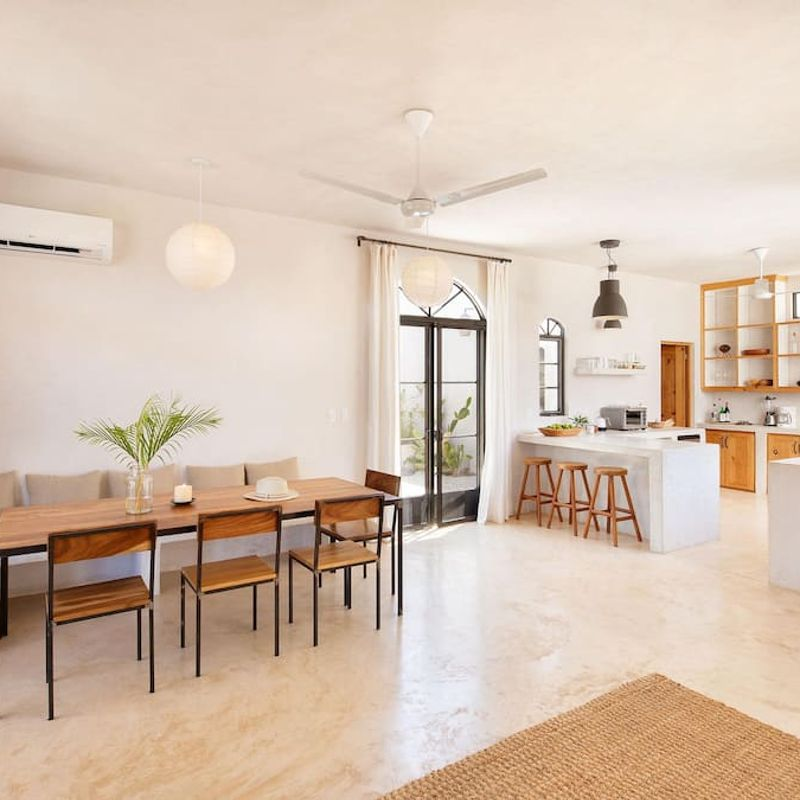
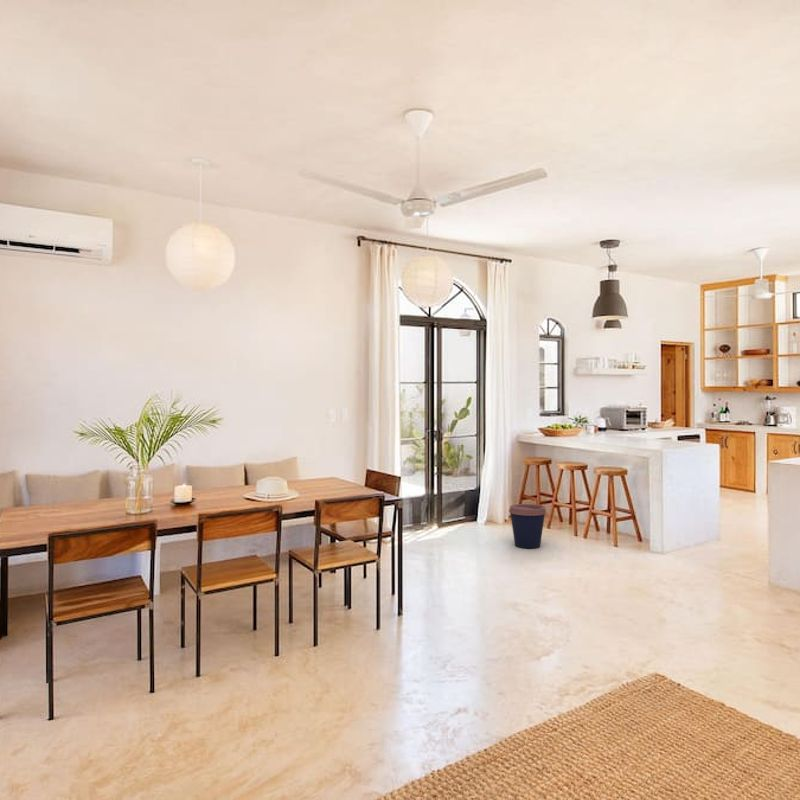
+ coffee cup [508,503,547,549]
